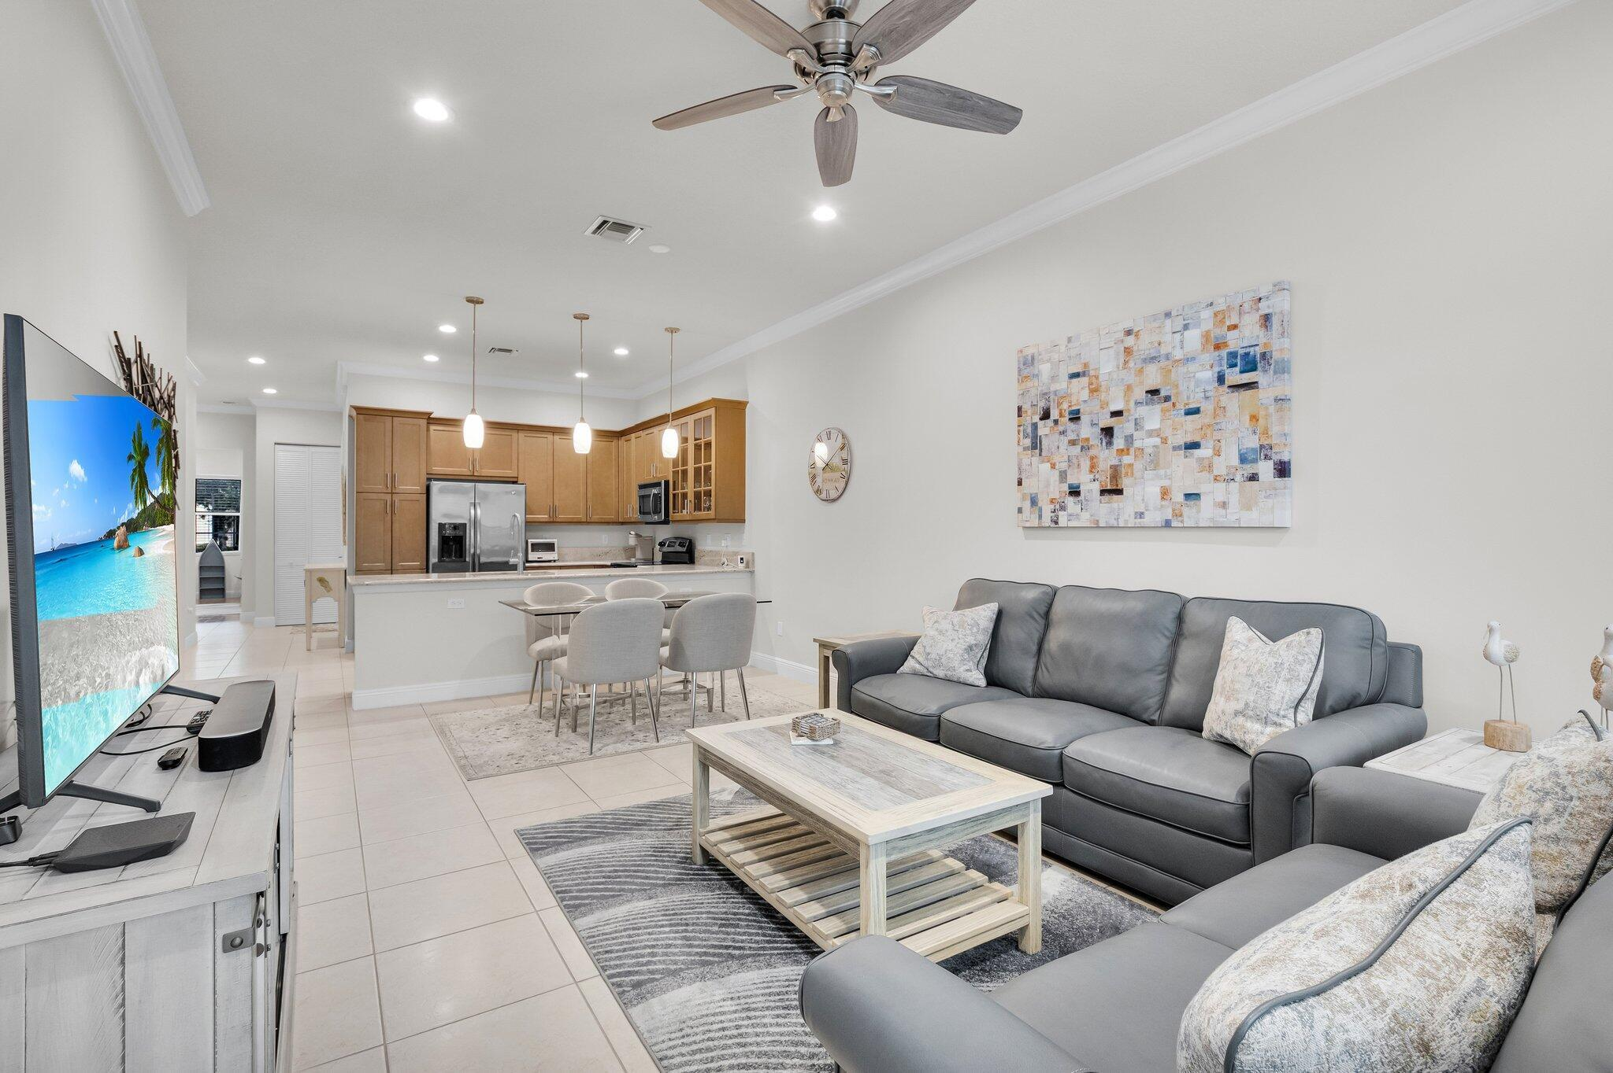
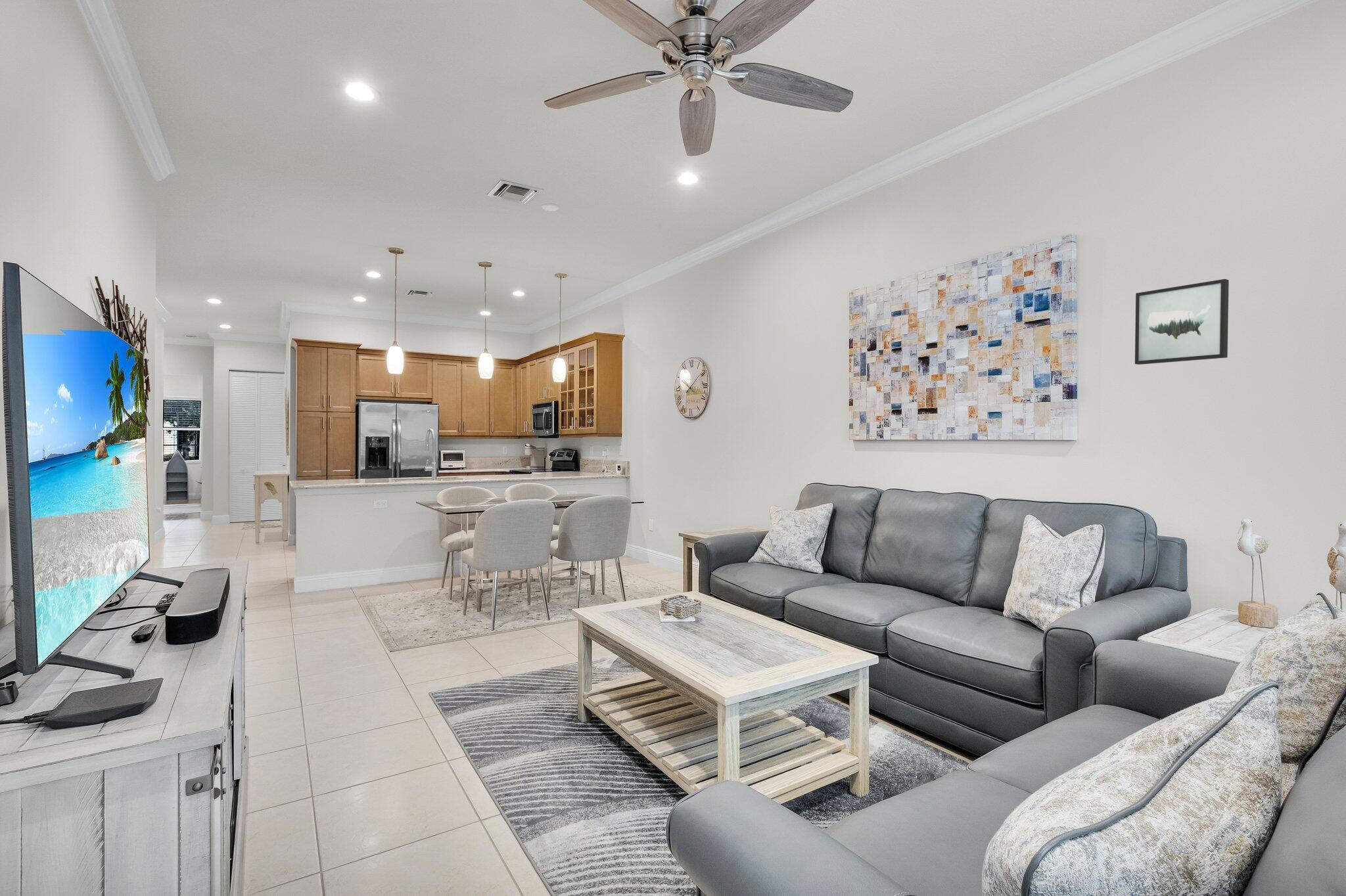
+ wall art [1134,279,1230,365]
